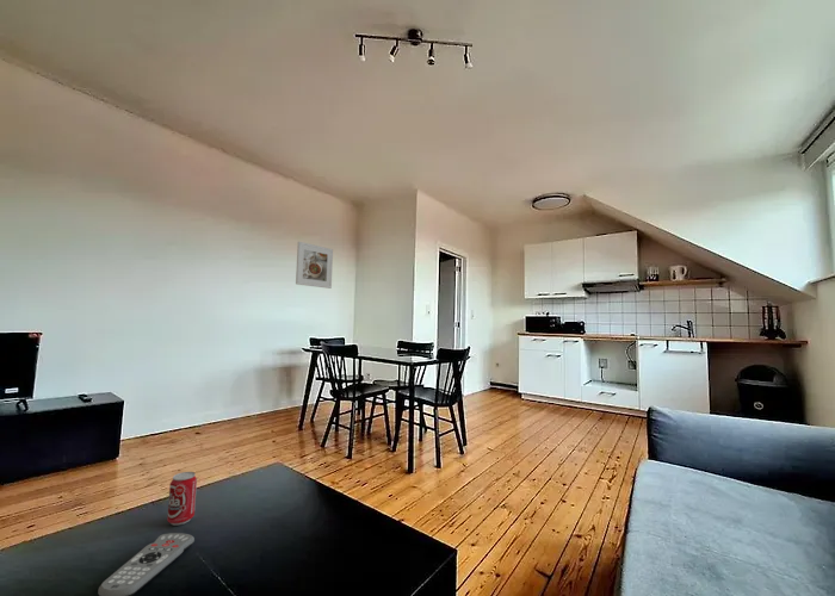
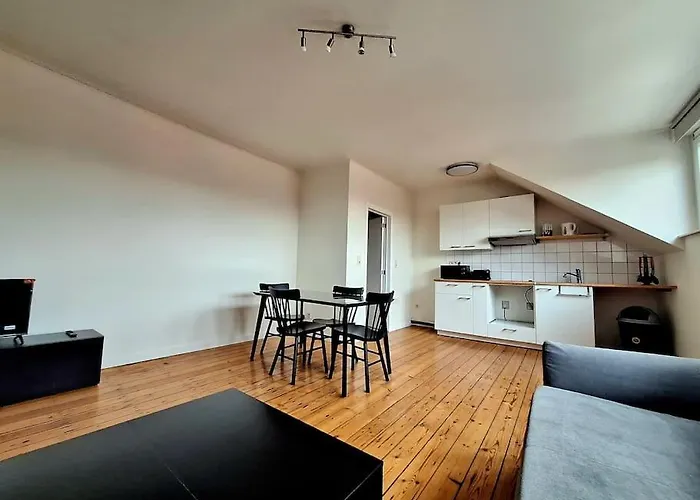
- remote control [97,532,196,596]
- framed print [295,241,334,290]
- beverage can [166,471,198,527]
